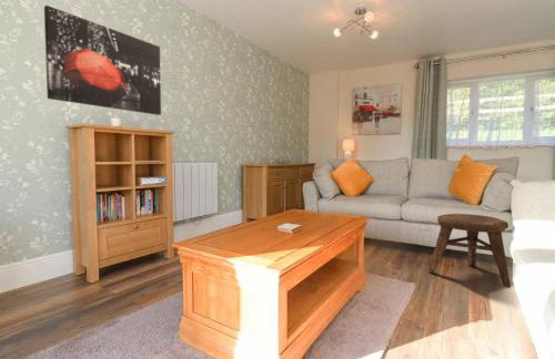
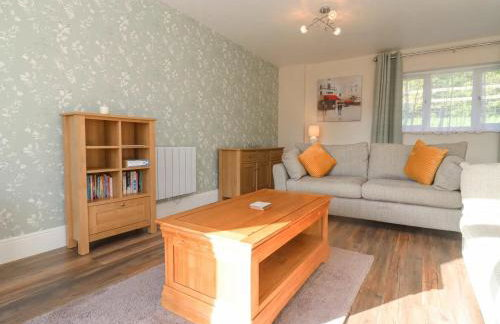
- stool [427,213,512,289]
- wall art [43,4,162,116]
